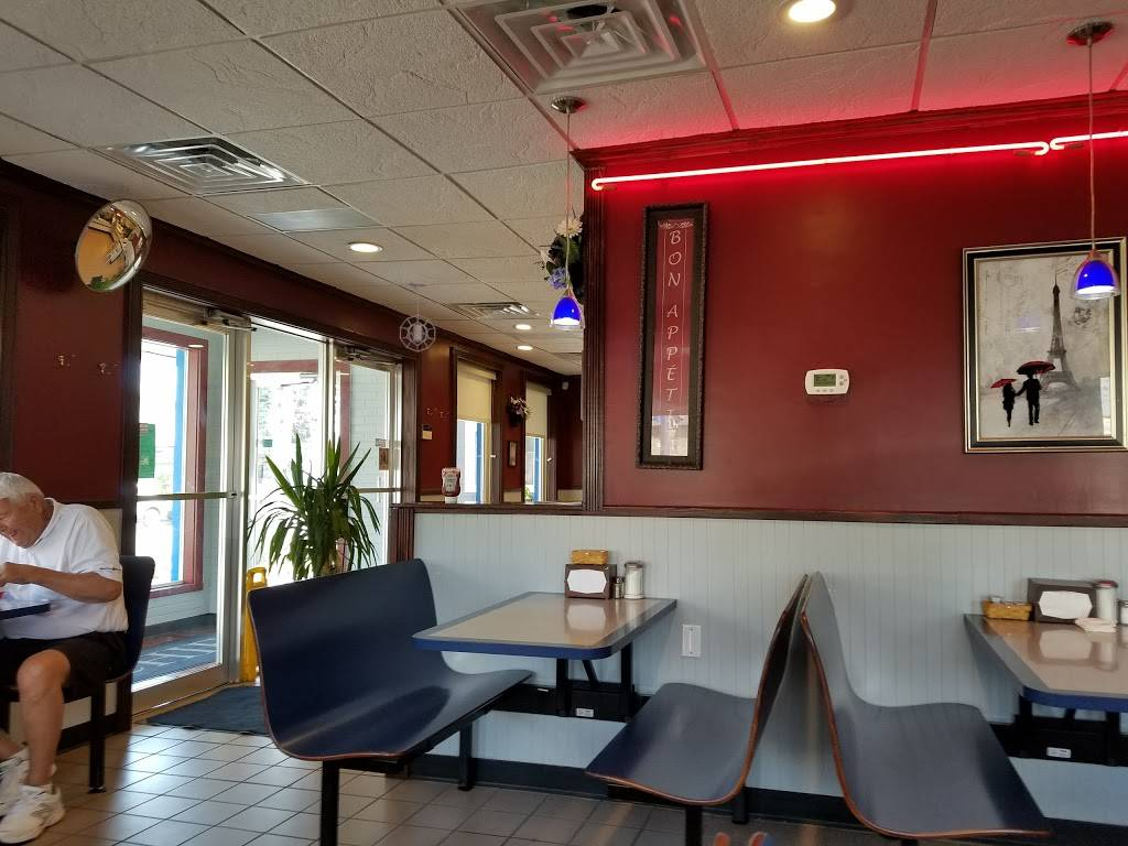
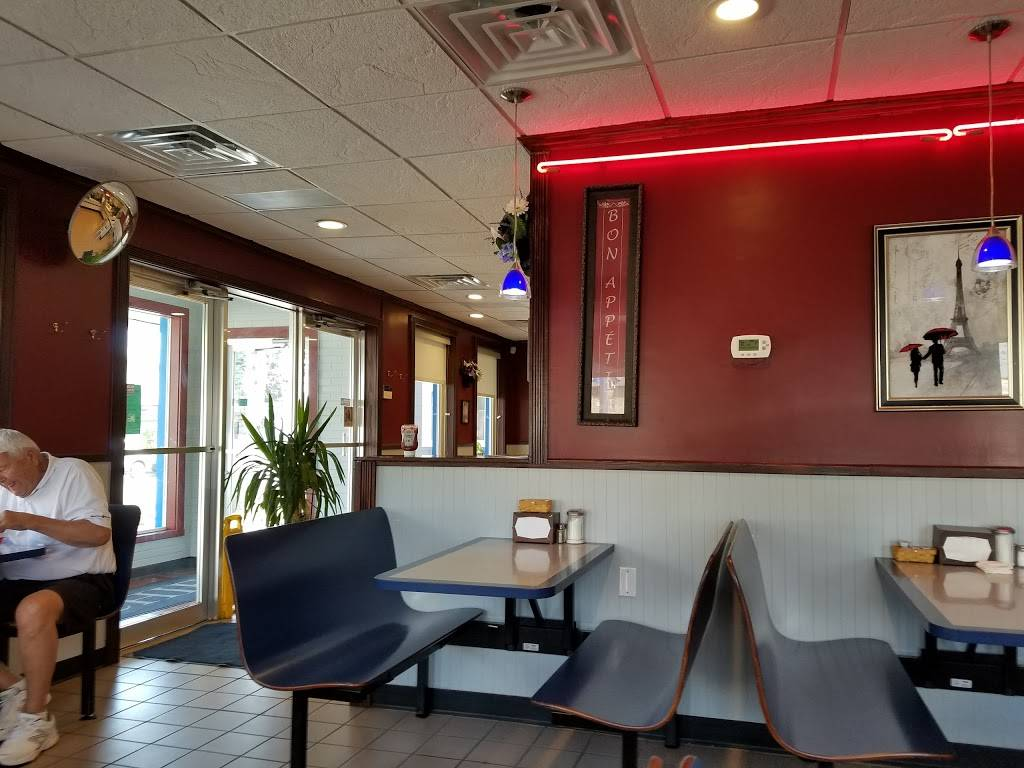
- pendant light [399,281,436,352]
